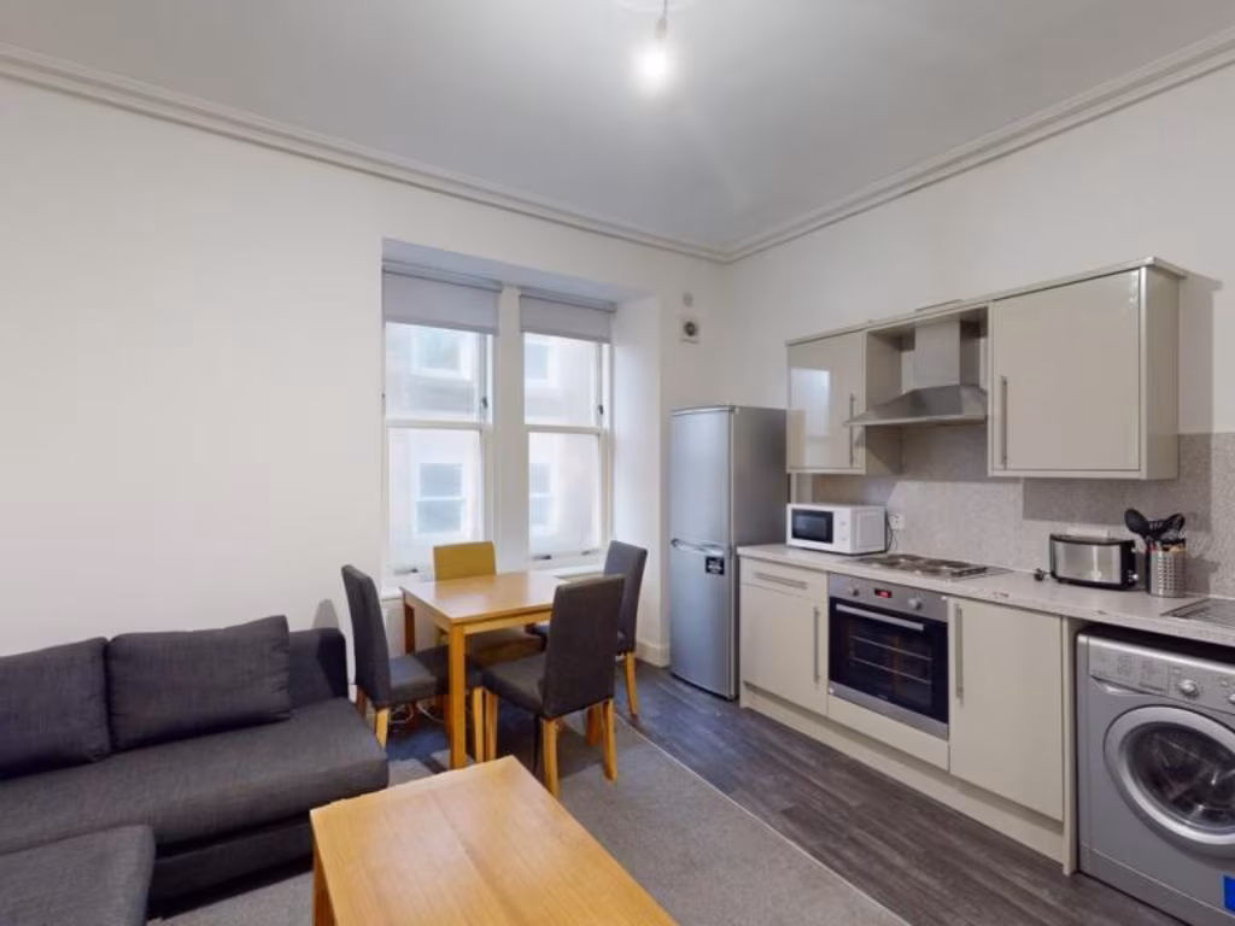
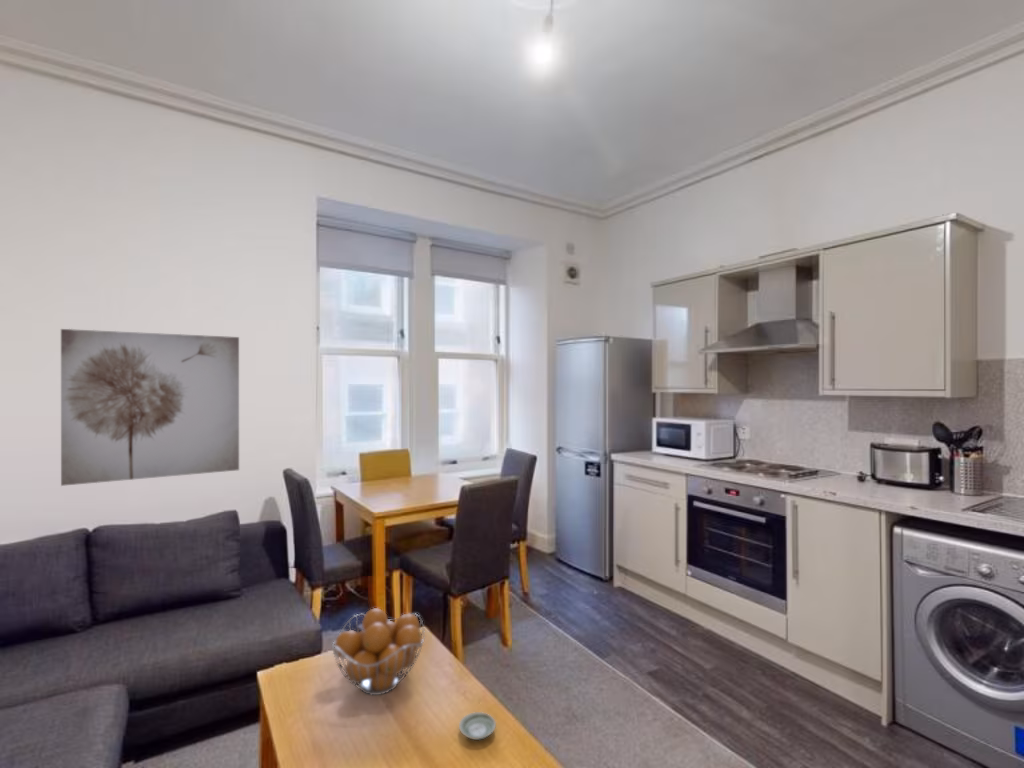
+ saucer [458,711,497,741]
+ fruit basket [331,607,426,696]
+ wall art [60,328,240,487]
